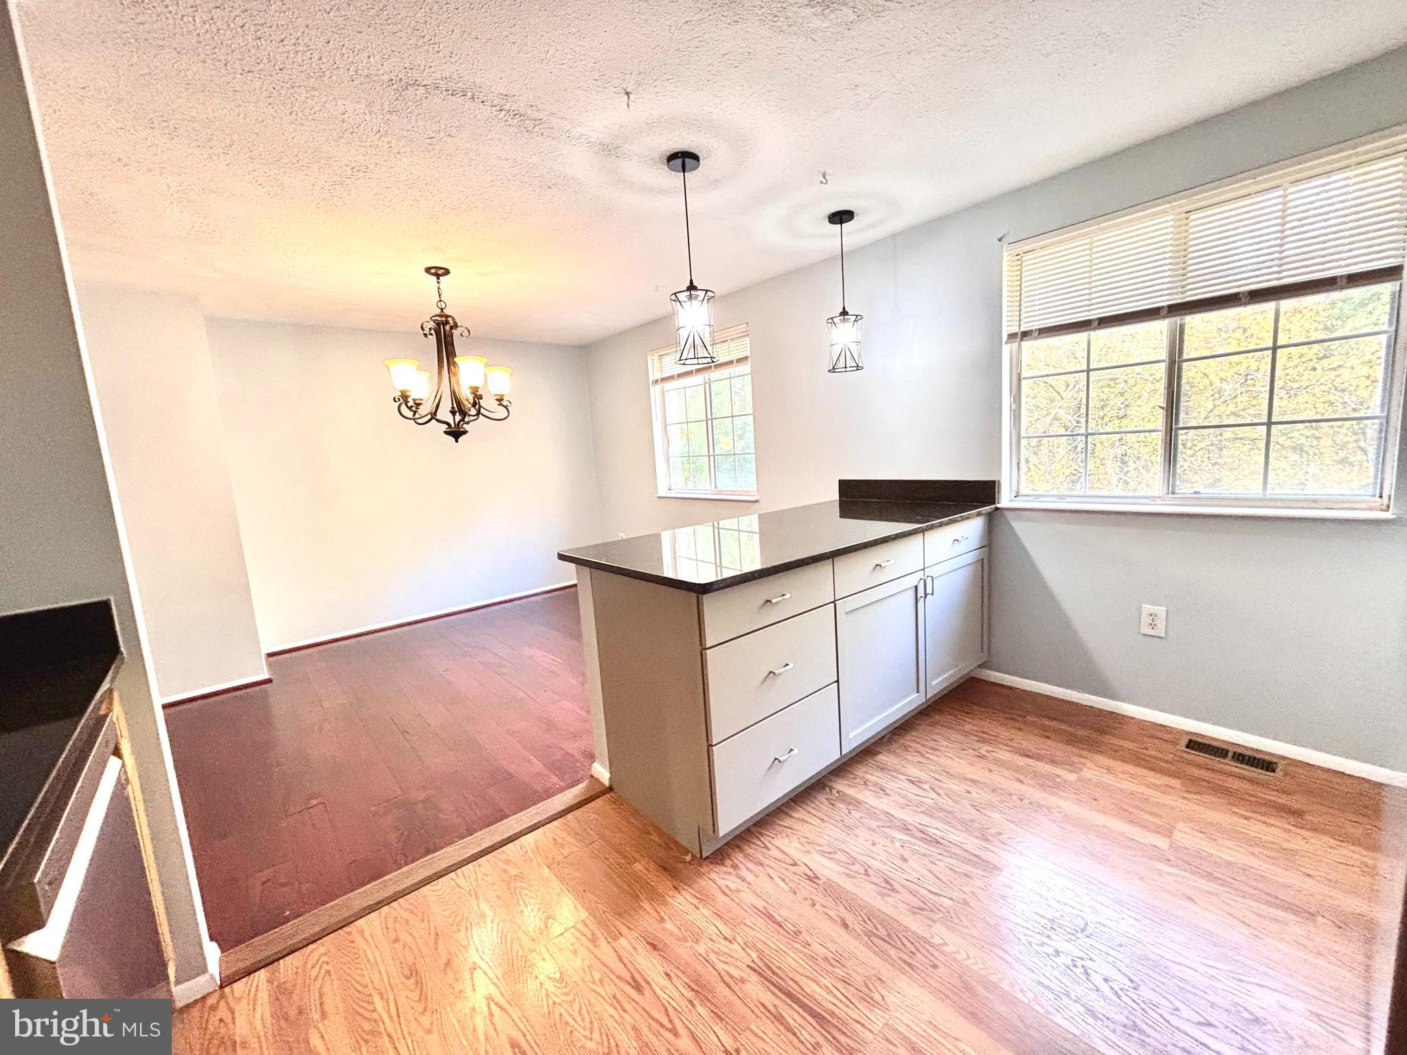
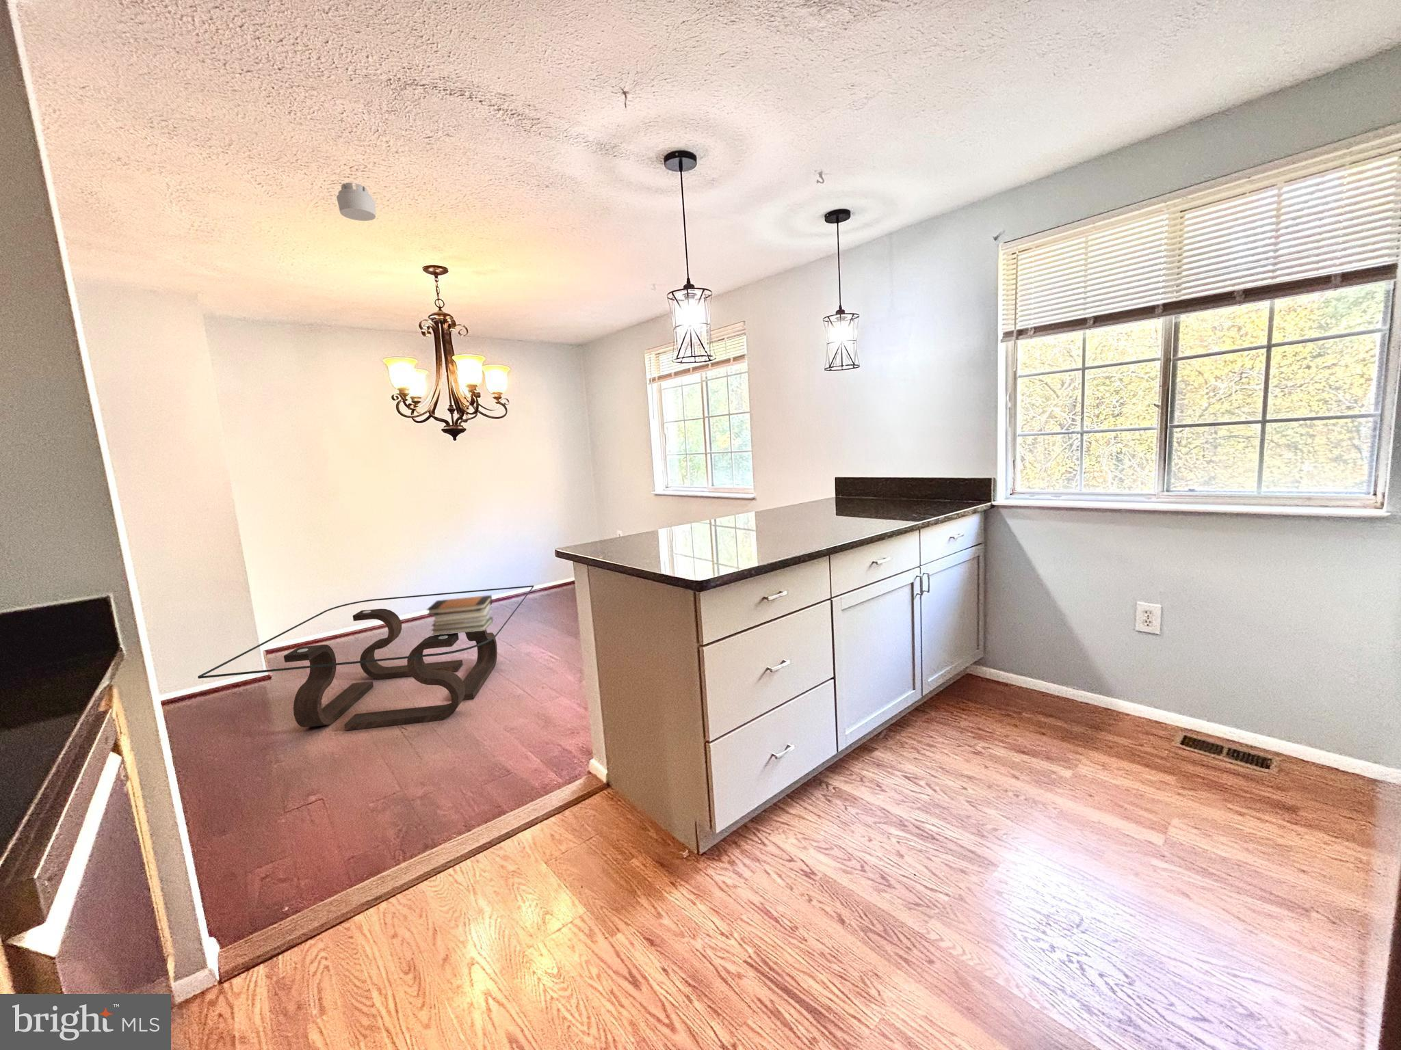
+ book stack [426,594,494,635]
+ coffee table [197,585,534,731]
+ smoke detector [335,182,376,222]
